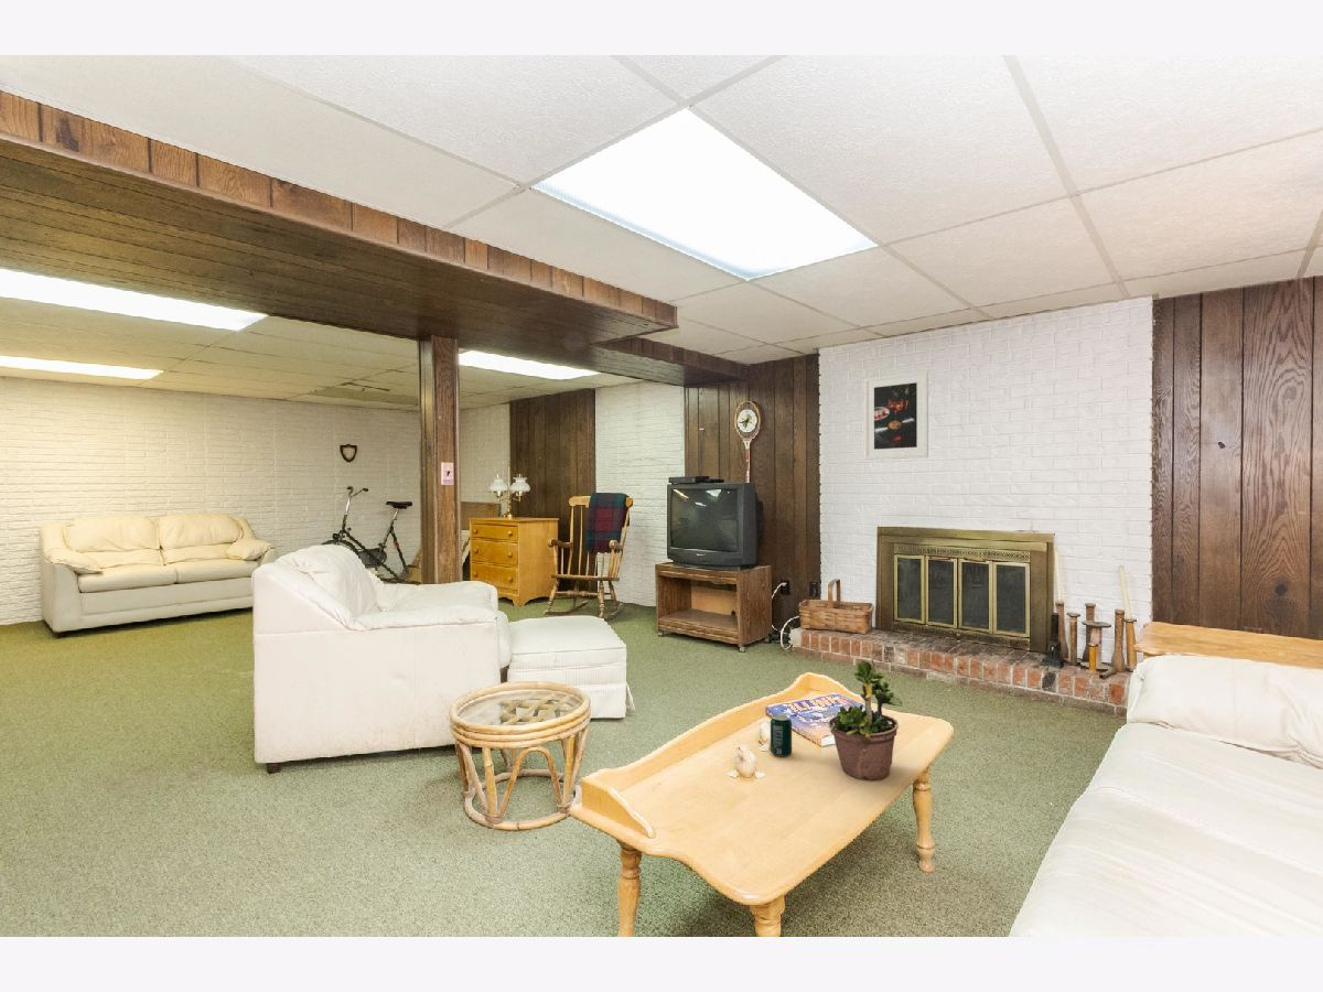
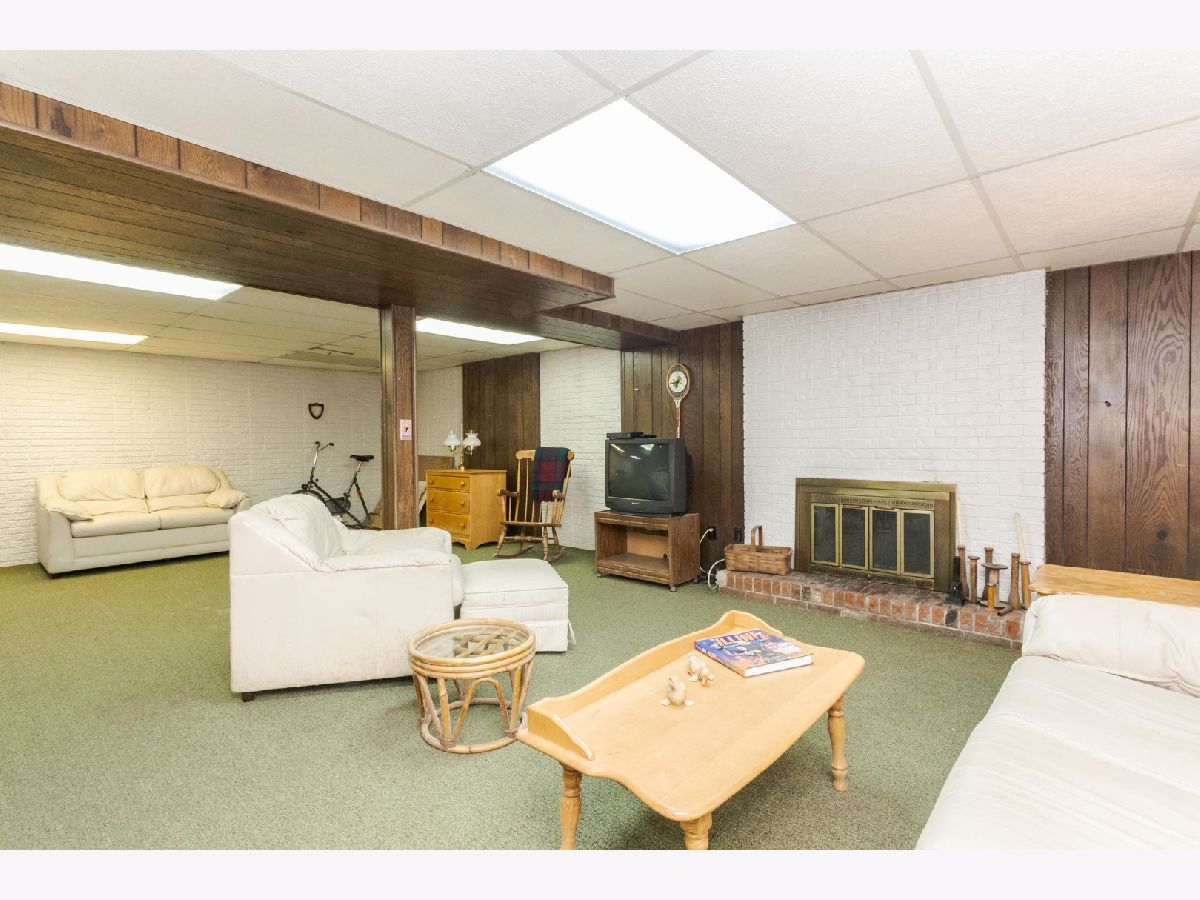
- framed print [863,369,929,461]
- potted plant [827,648,903,781]
- beverage can [770,712,793,757]
